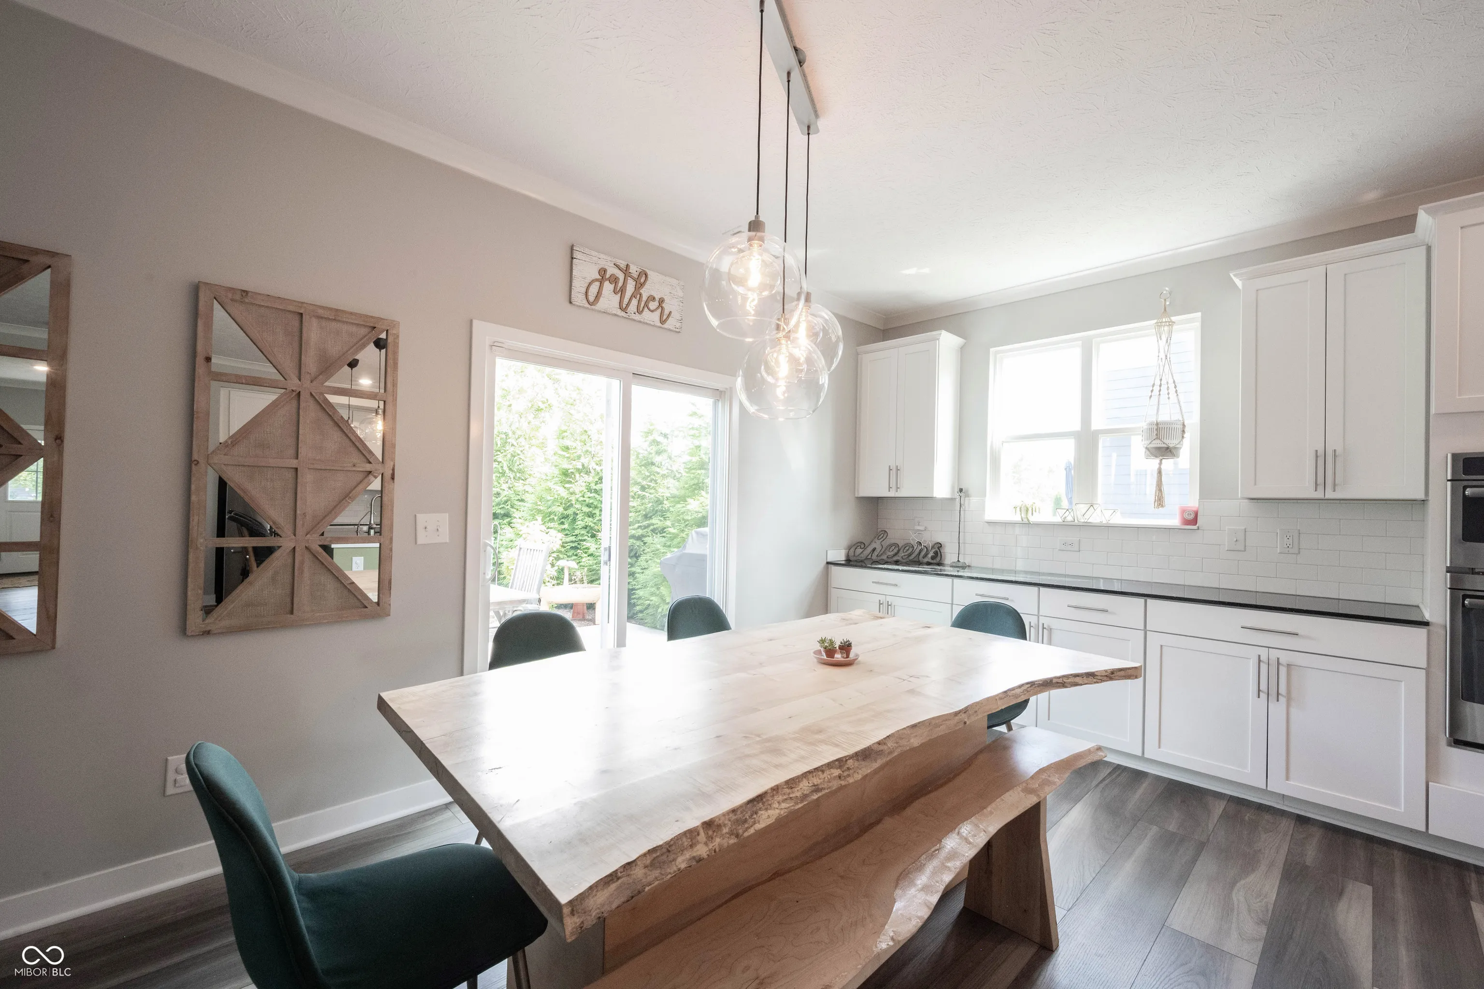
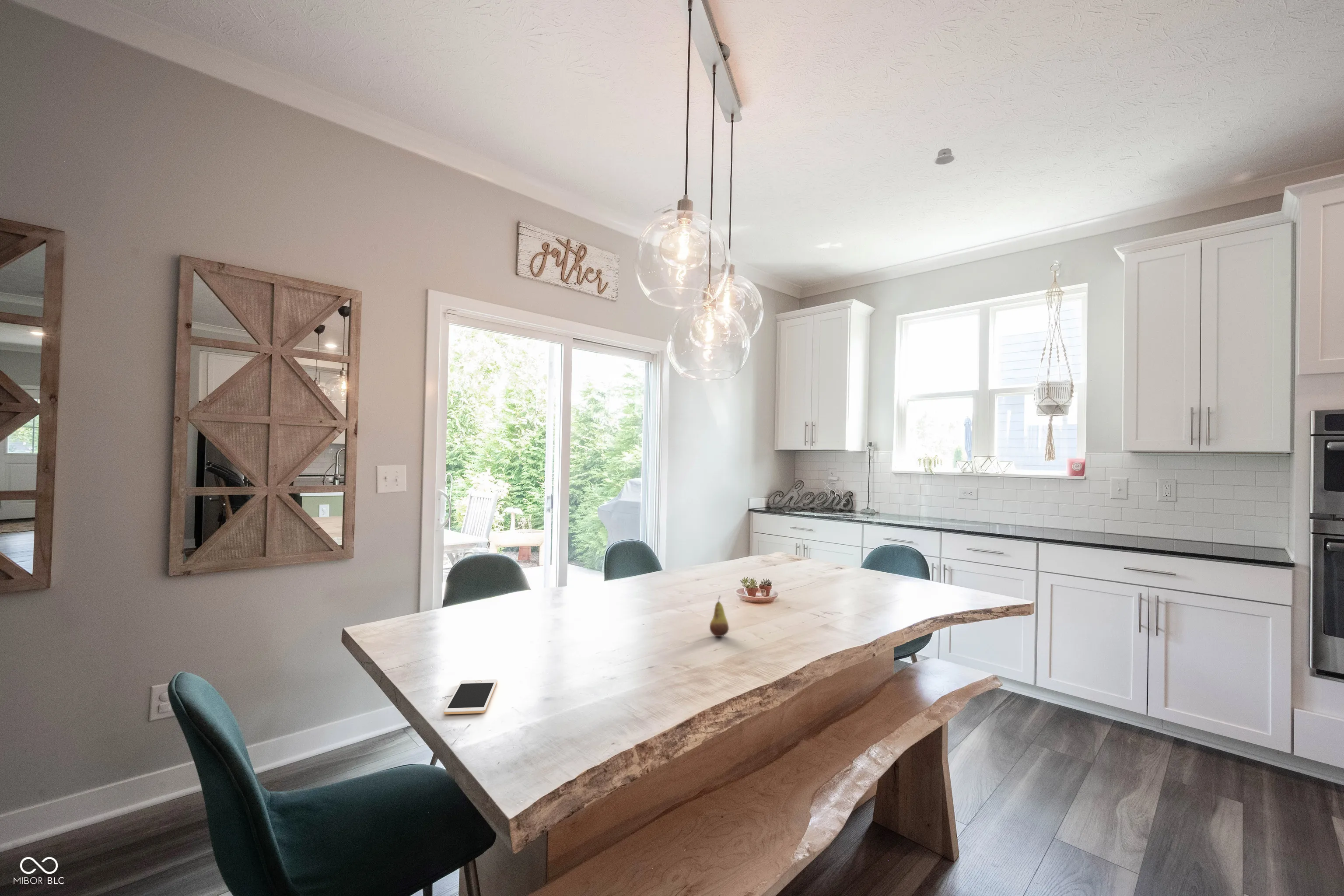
+ recessed light [933,148,956,165]
+ fruit [709,595,729,637]
+ cell phone [443,679,498,715]
